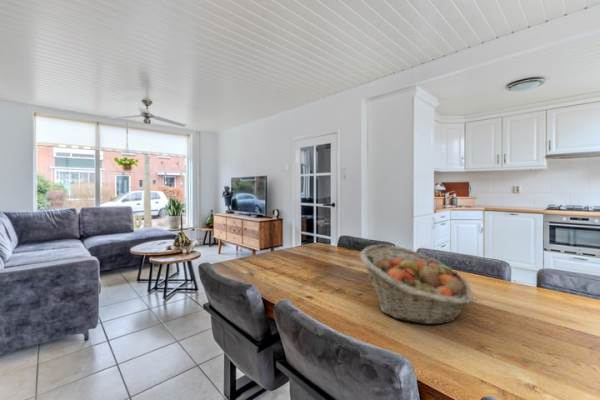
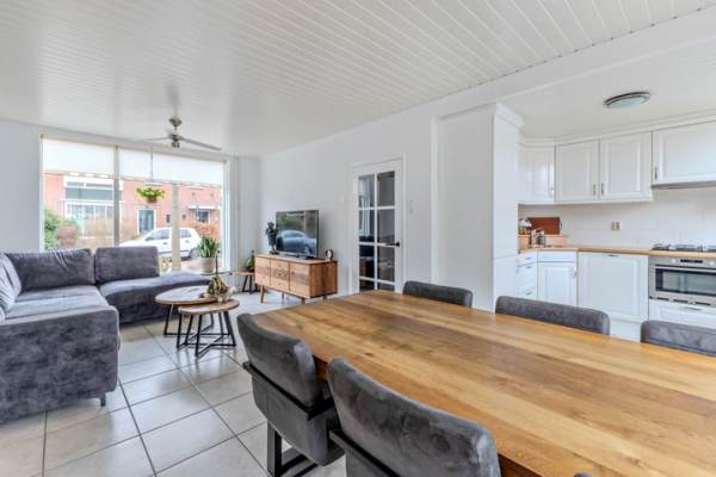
- fruit basket [359,243,474,325]
